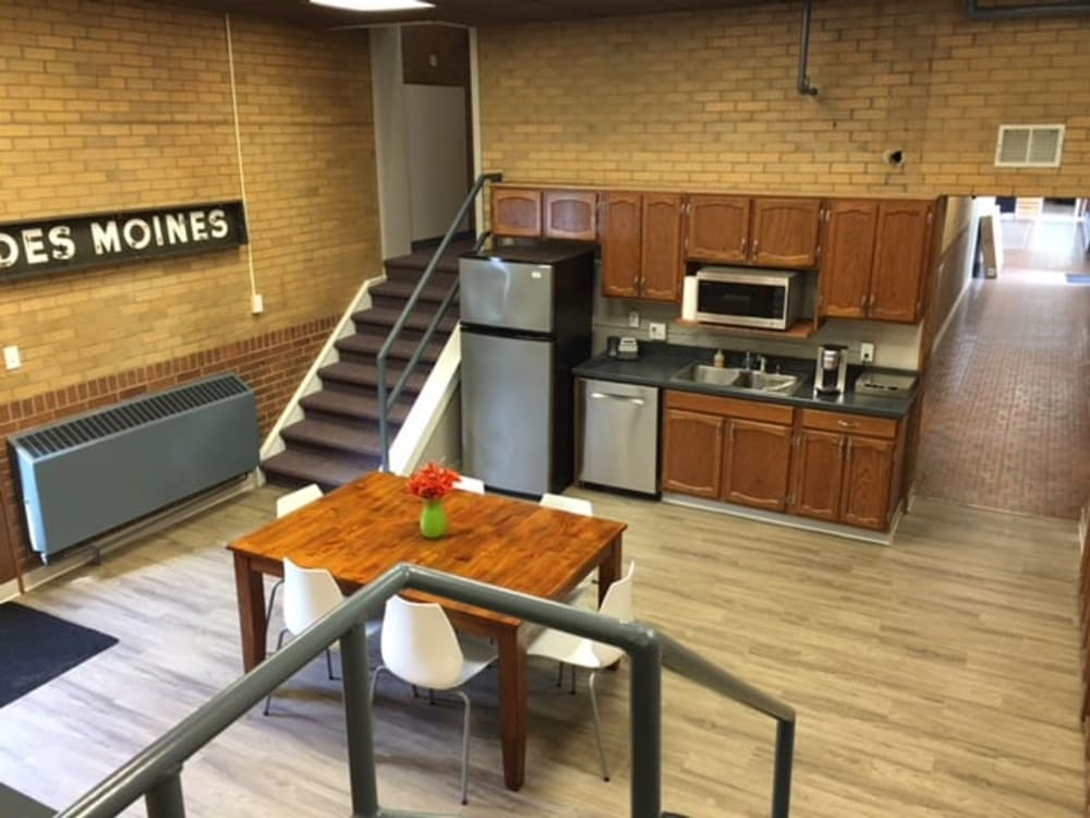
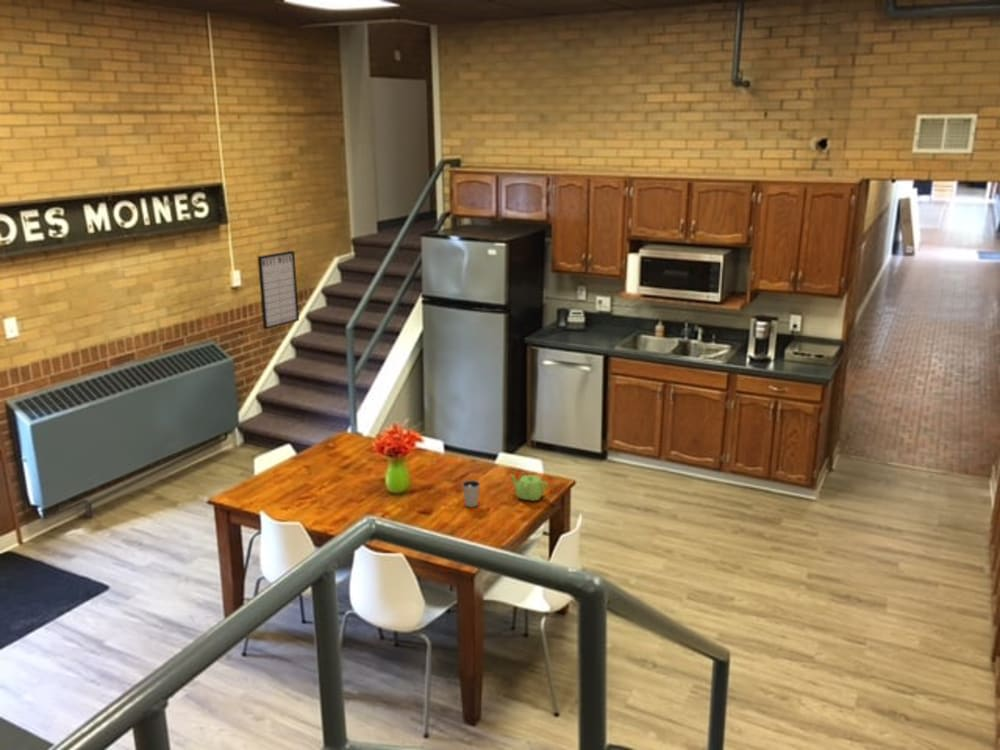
+ teapot [508,473,549,502]
+ writing board [257,250,300,331]
+ dixie cup [461,479,481,508]
